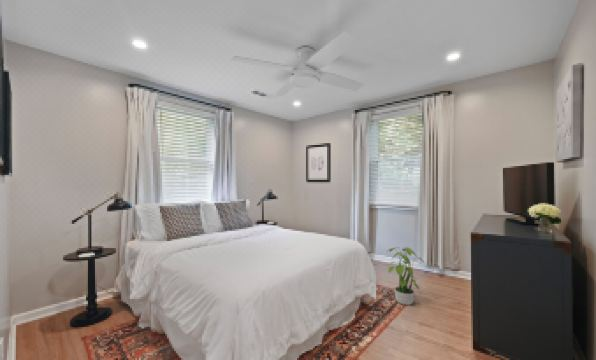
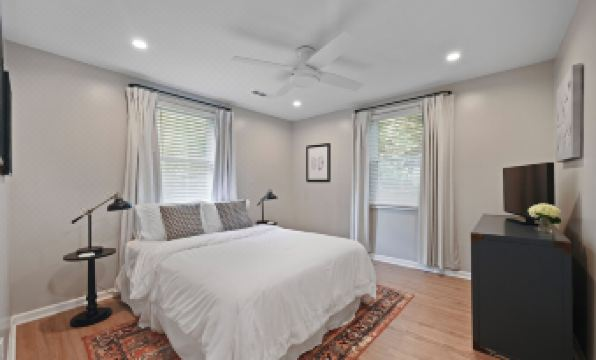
- potted plant [386,243,426,306]
